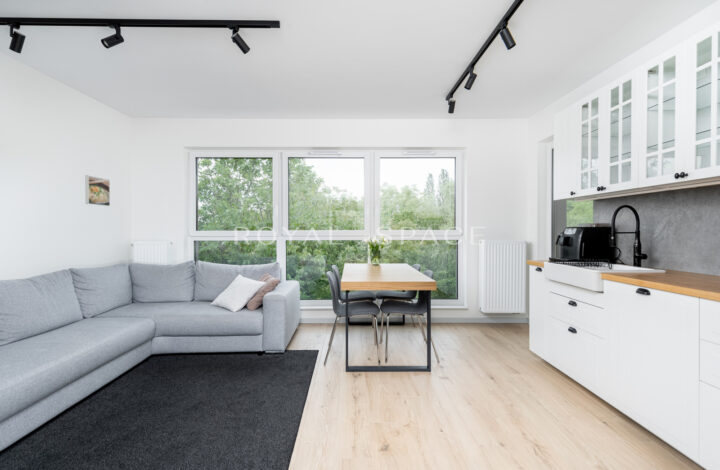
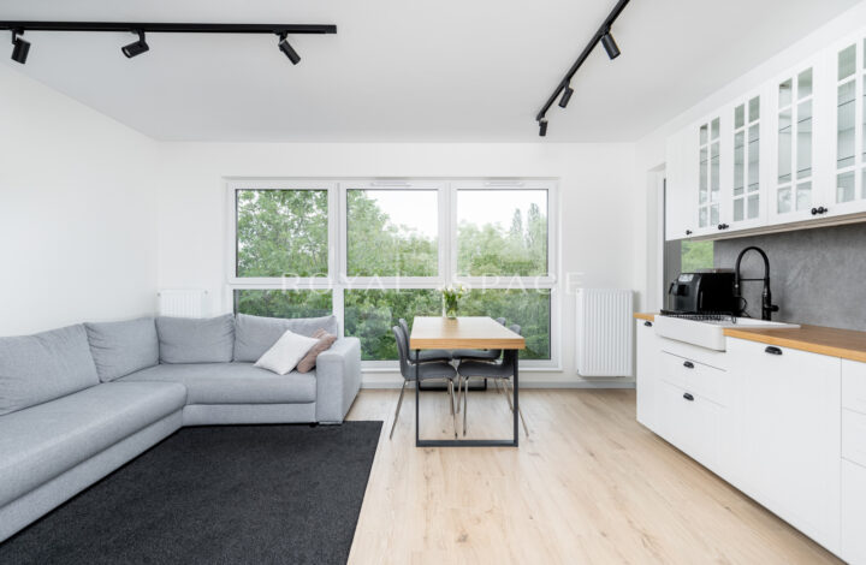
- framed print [85,174,111,207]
